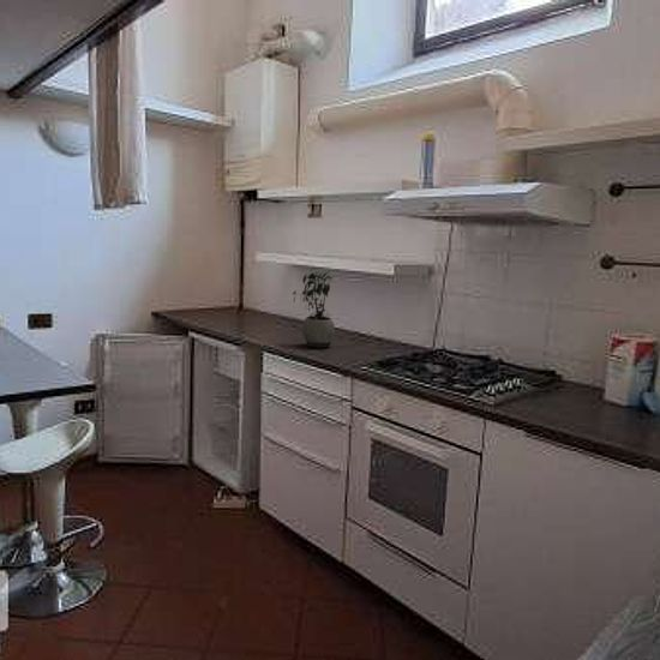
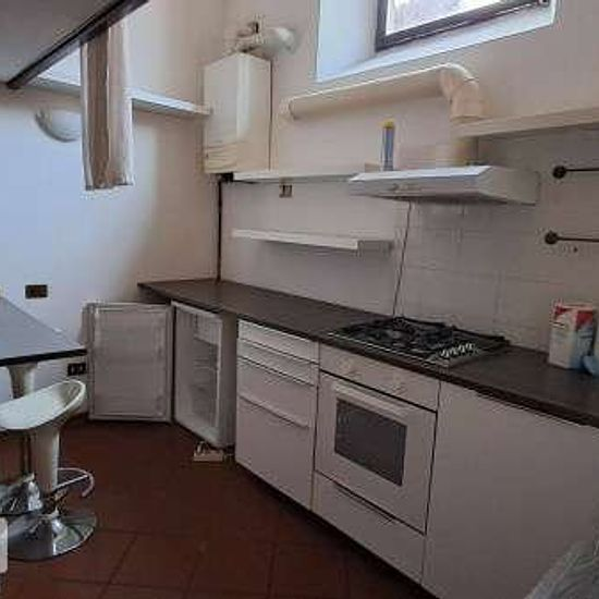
- potted plant [292,265,336,349]
